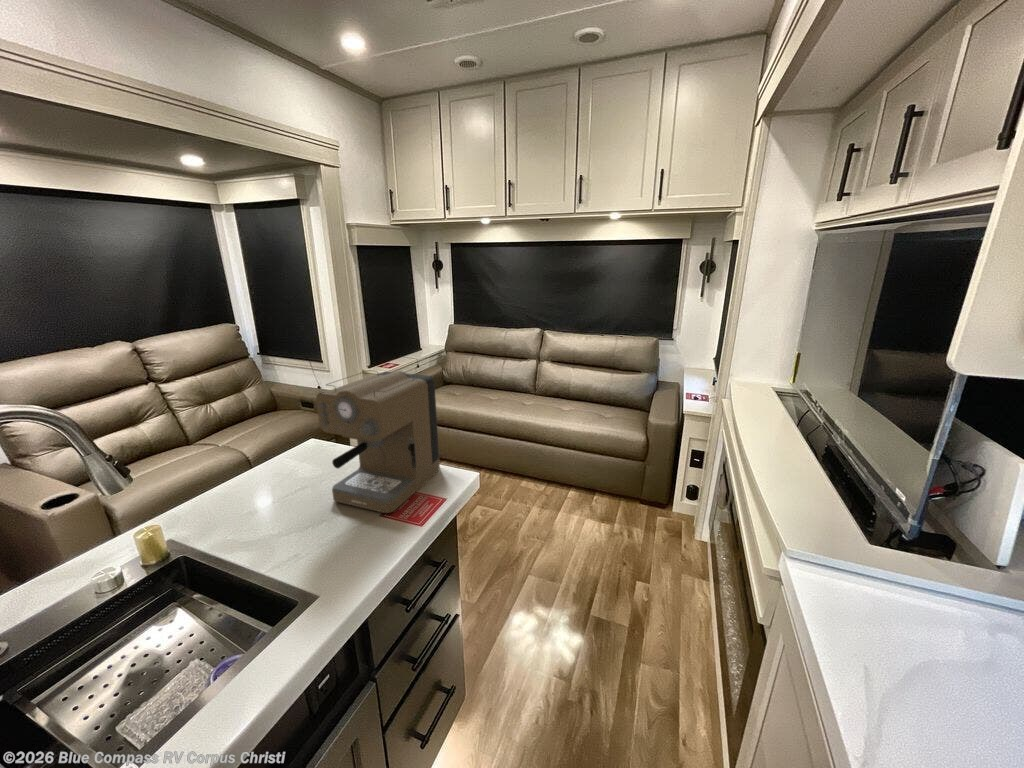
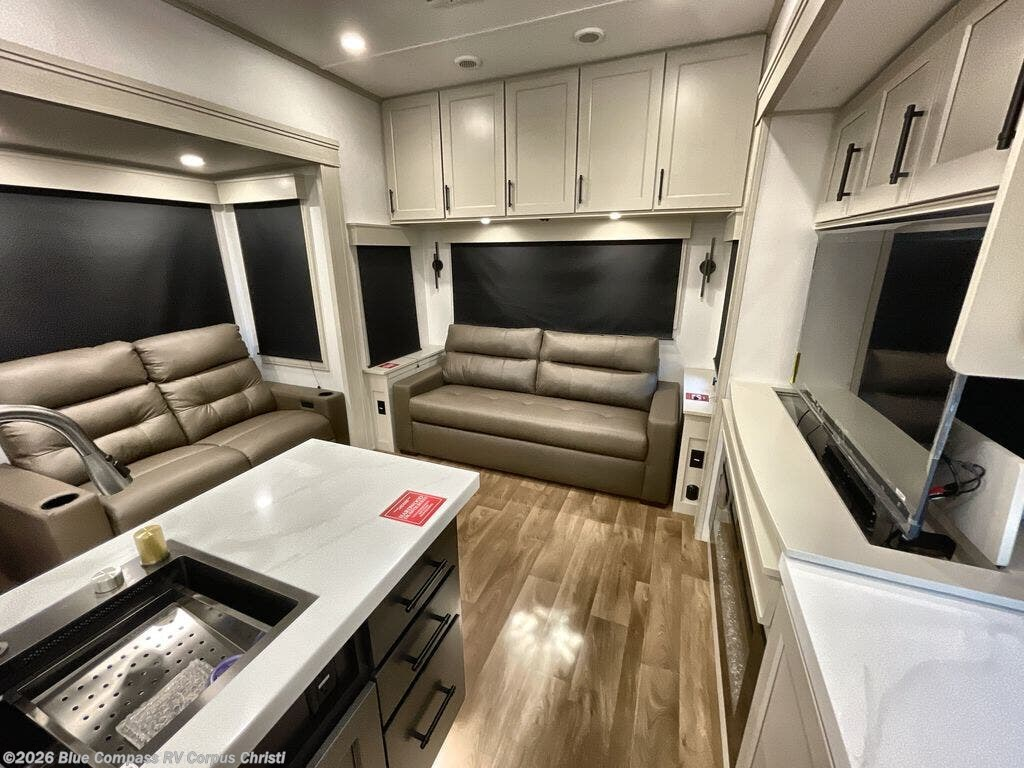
- coffee maker [315,369,441,514]
